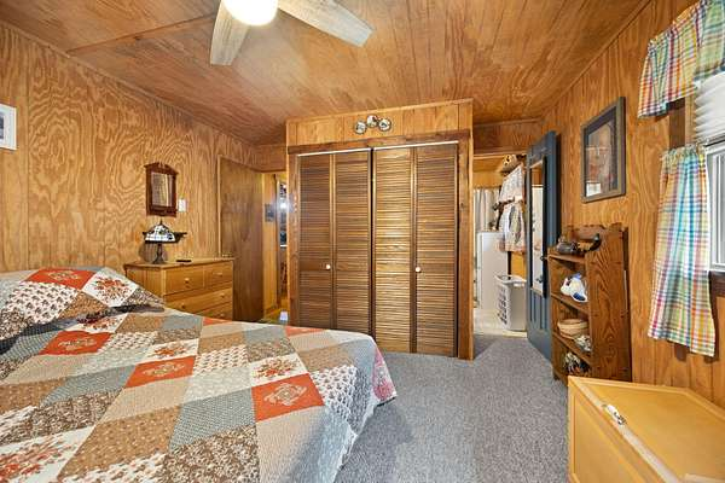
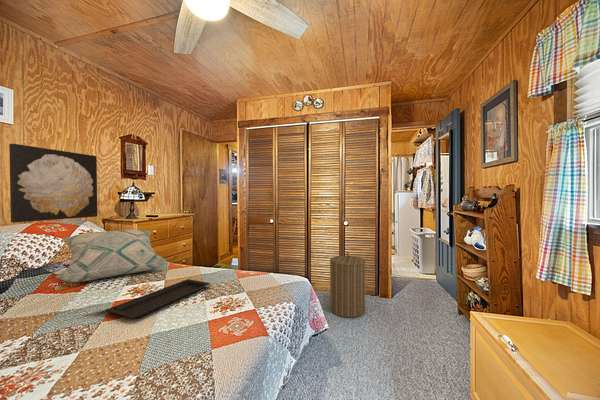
+ wall art [8,143,99,224]
+ serving tray [104,278,211,319]
+ laundry hamper [329,251,366,319]
+ decorative pillow [55,228,168,283]
